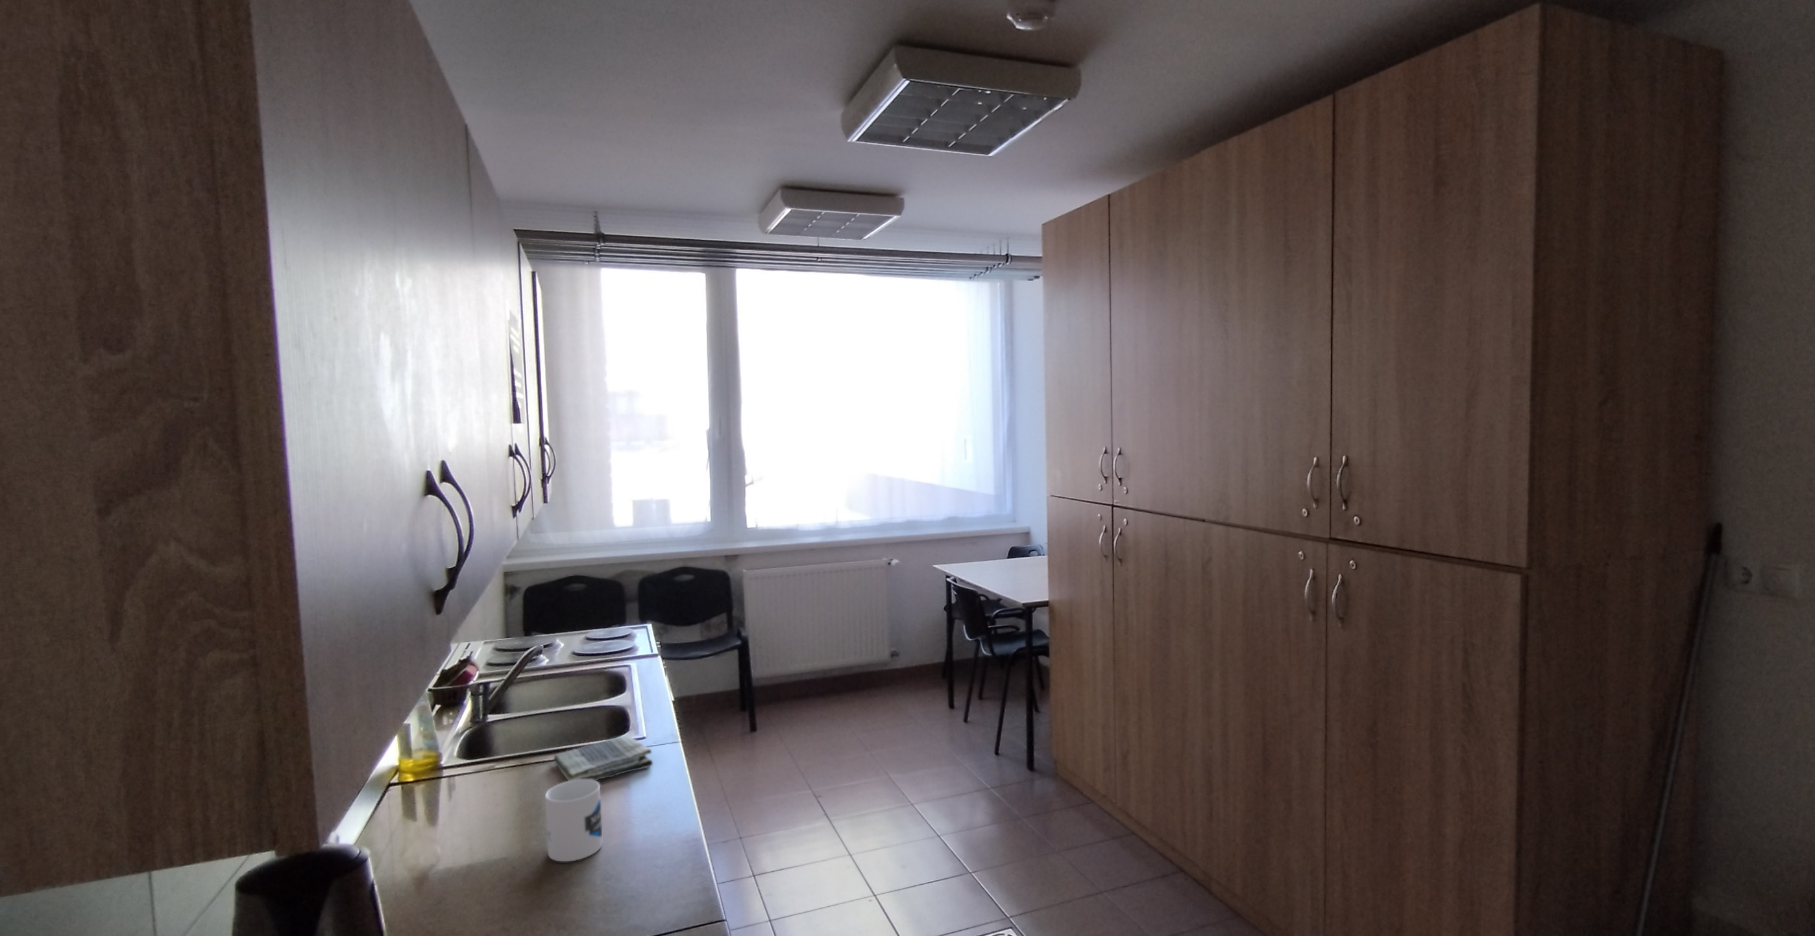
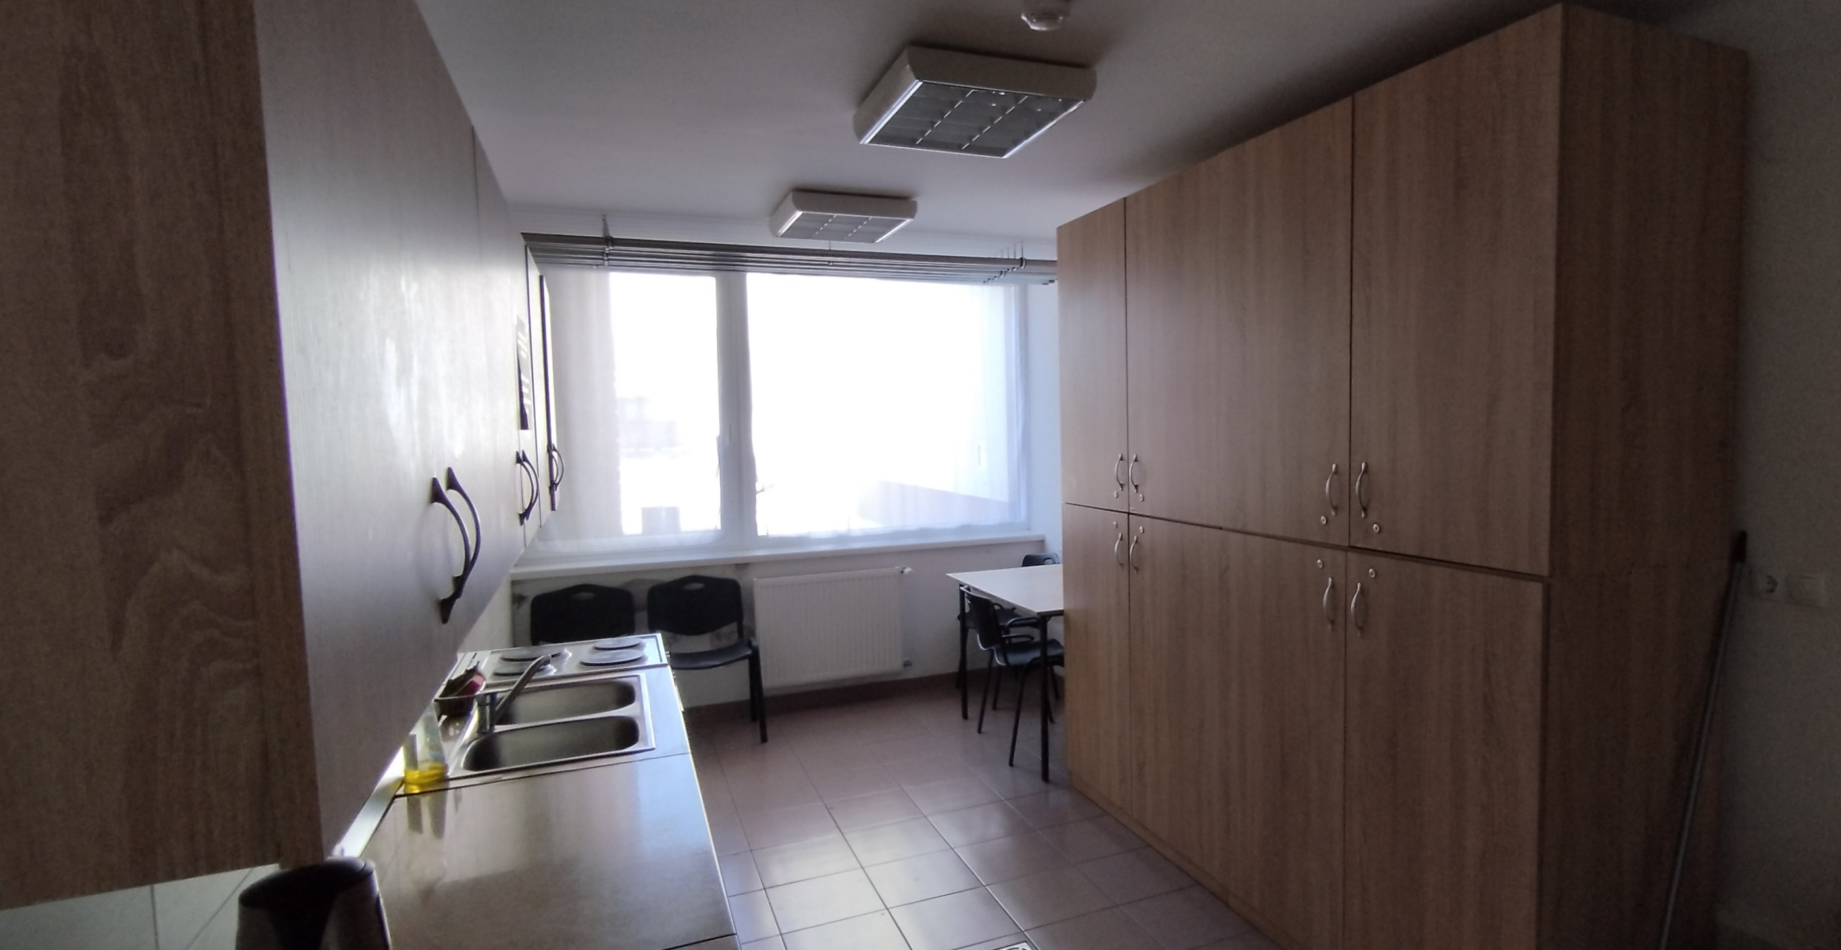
- mug [545,780,603,862]
- dish towel [553,734,654,781]
